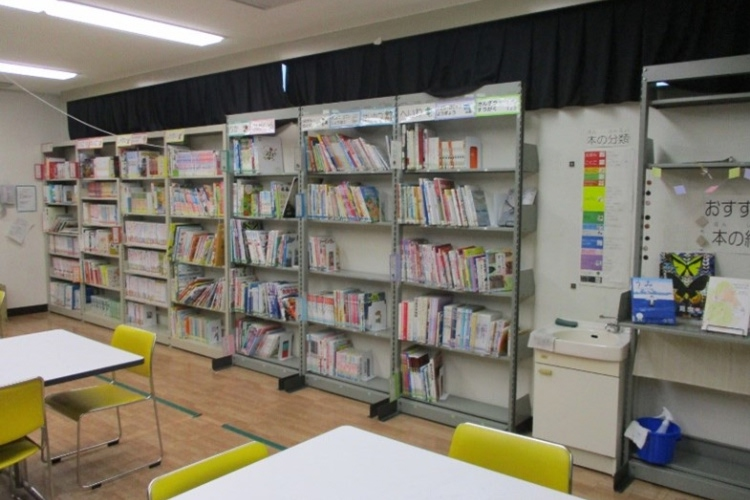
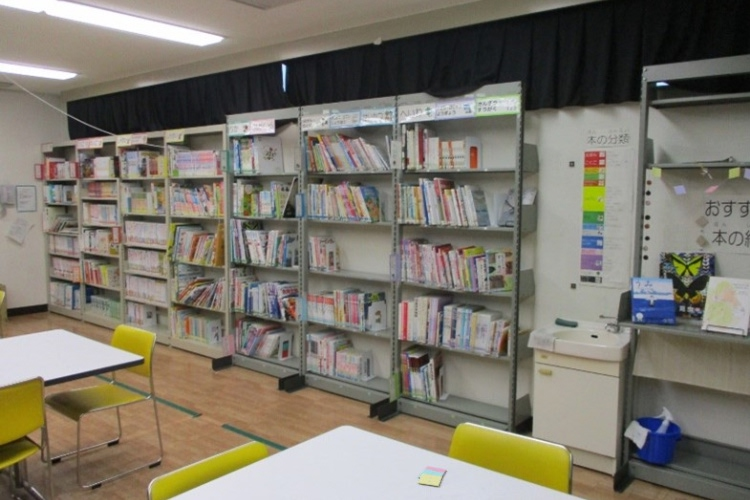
+ sticky notes [417,465,447,487]
